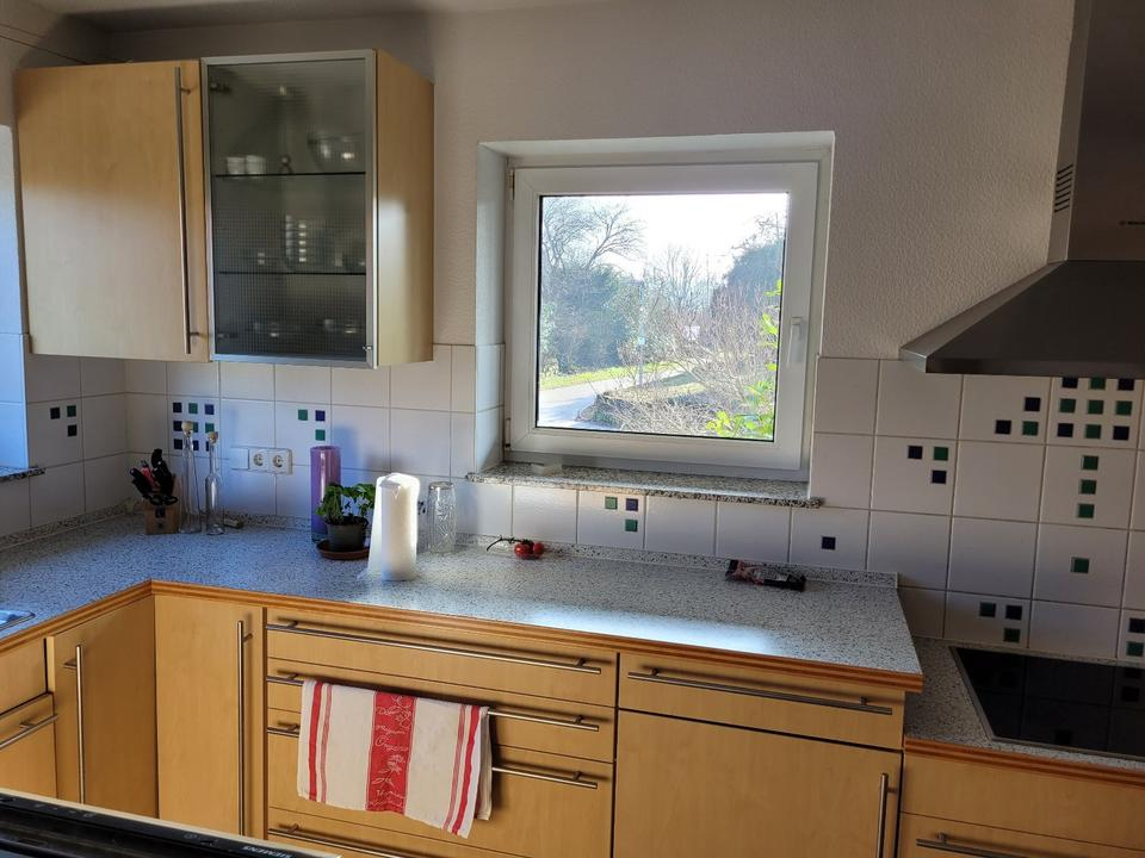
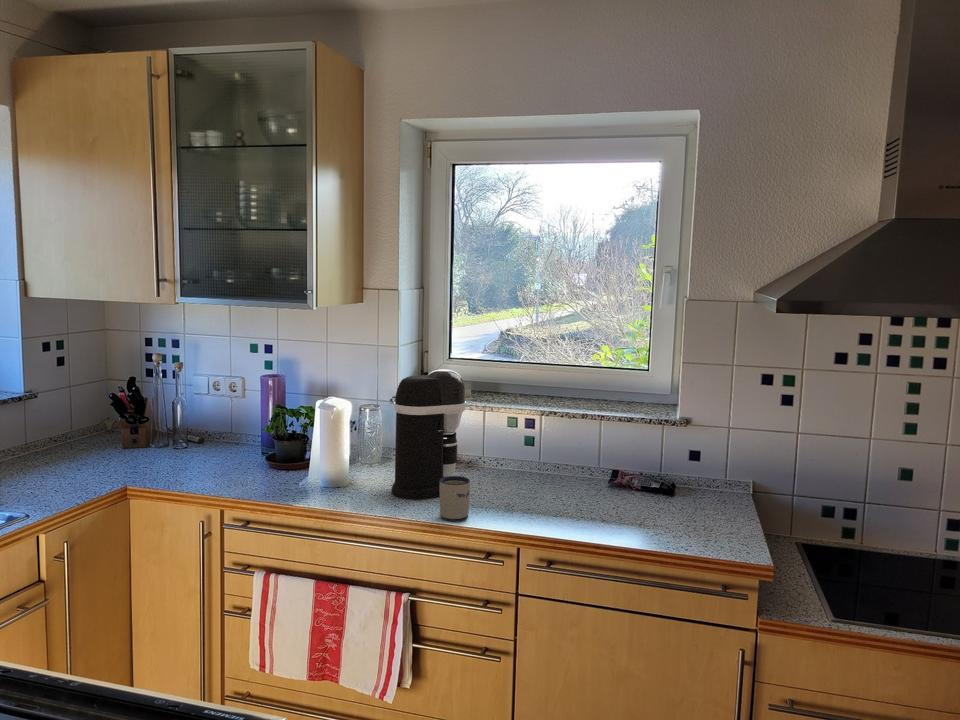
+ mug [439,475,471,522]
+ coffee maker [390,368,467,499]
